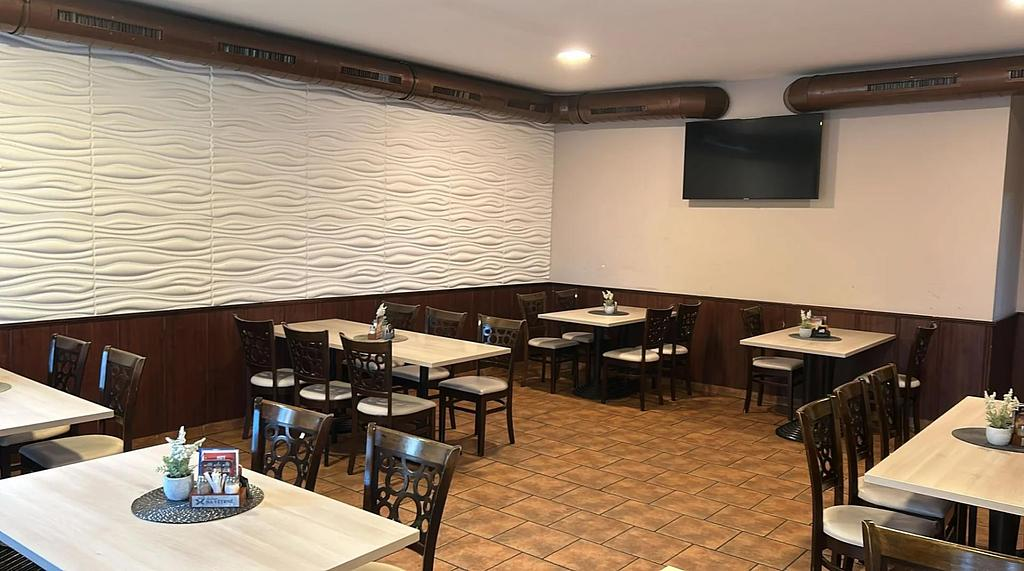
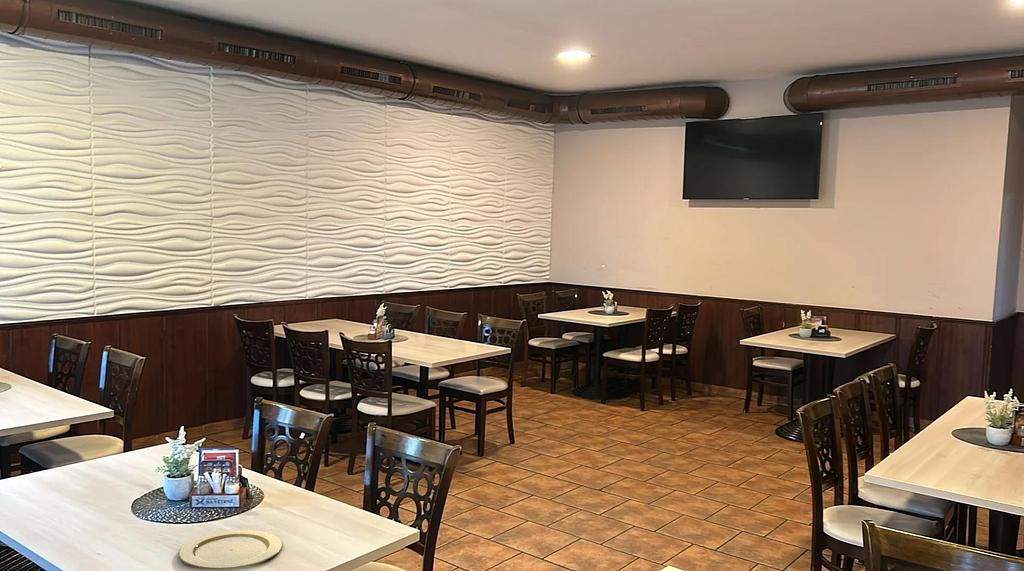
+ plate [177,529,283,570]
